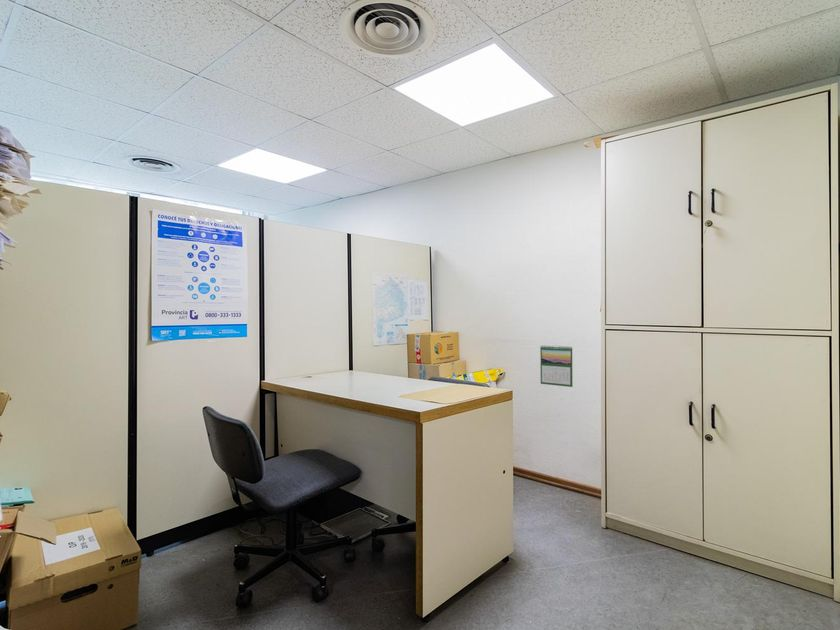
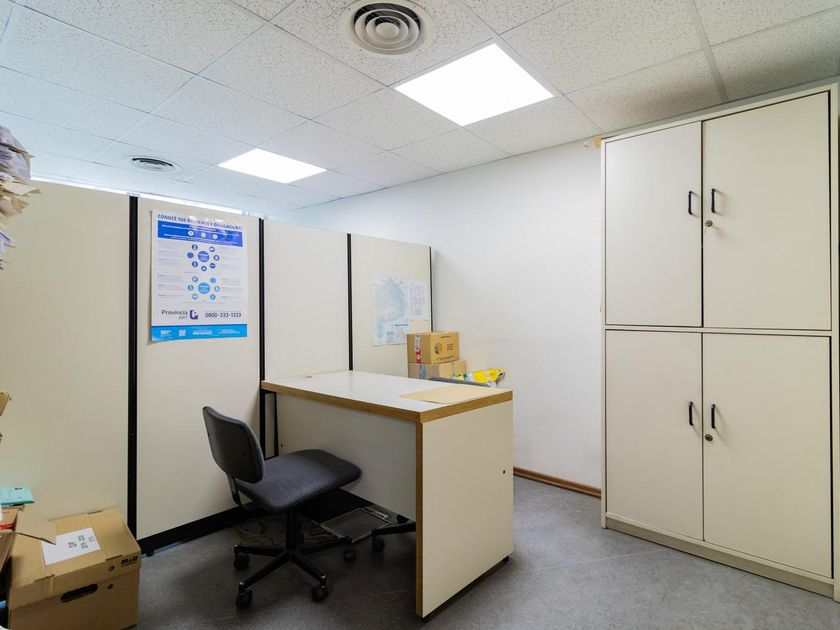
- calendar [539,344,574,388]
